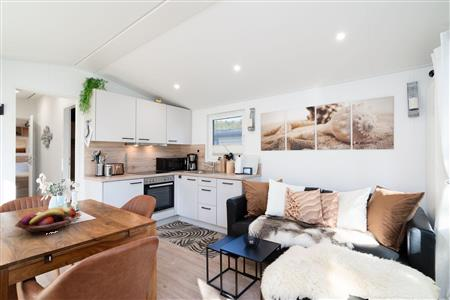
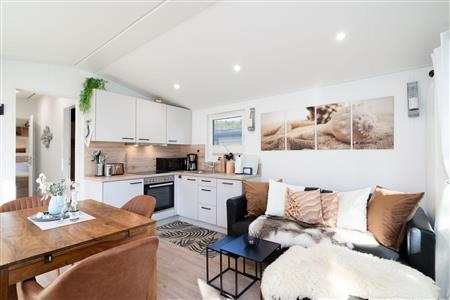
- fruit basket [14,206,82,234]
